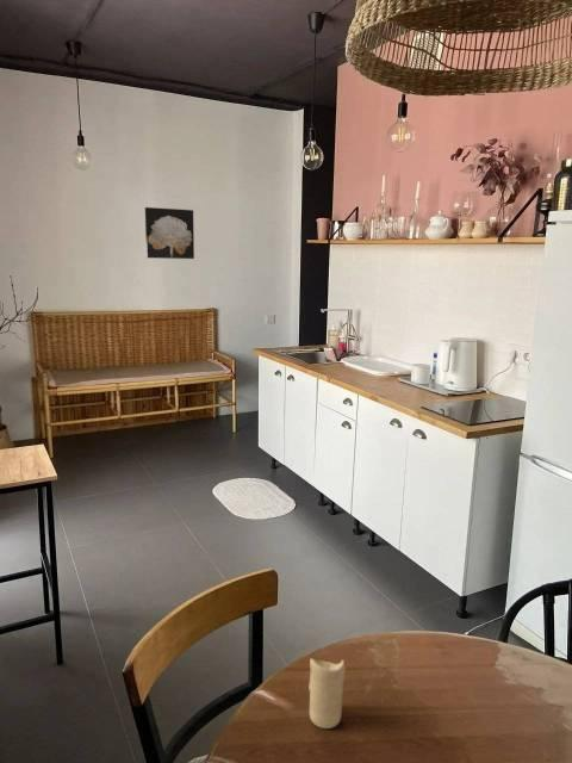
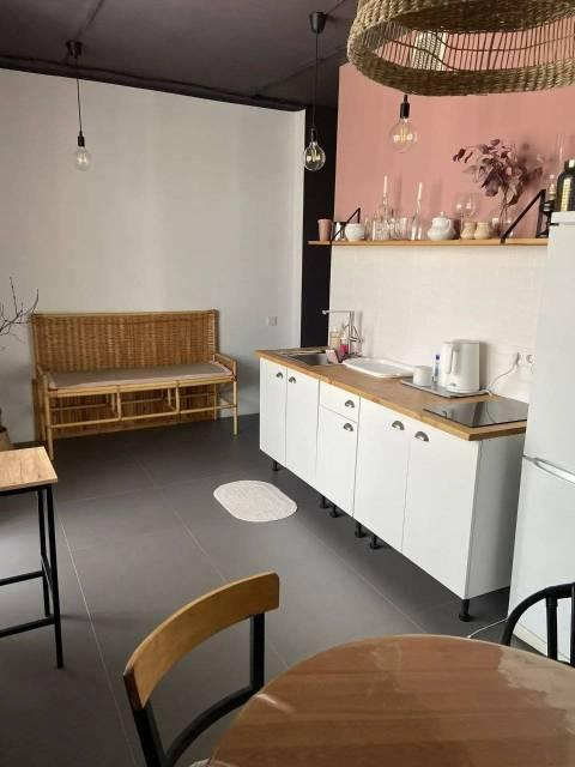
- wall art [144,206,195,260]
- candle [307,657,347,730]
